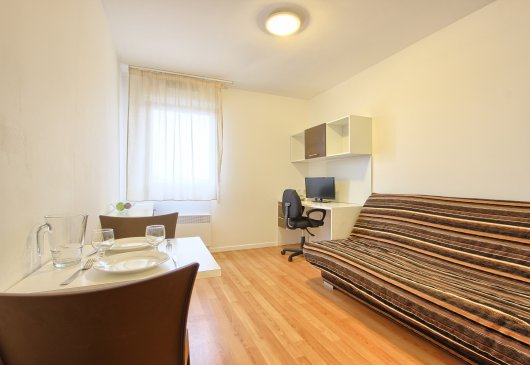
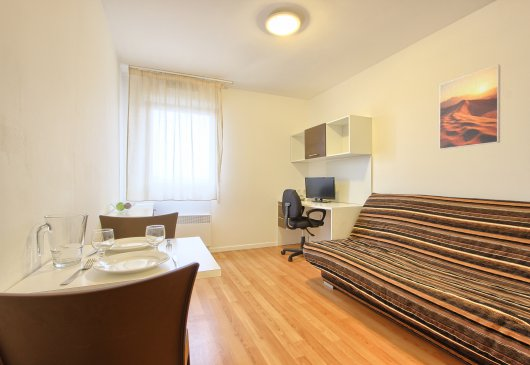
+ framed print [438,64,501,150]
